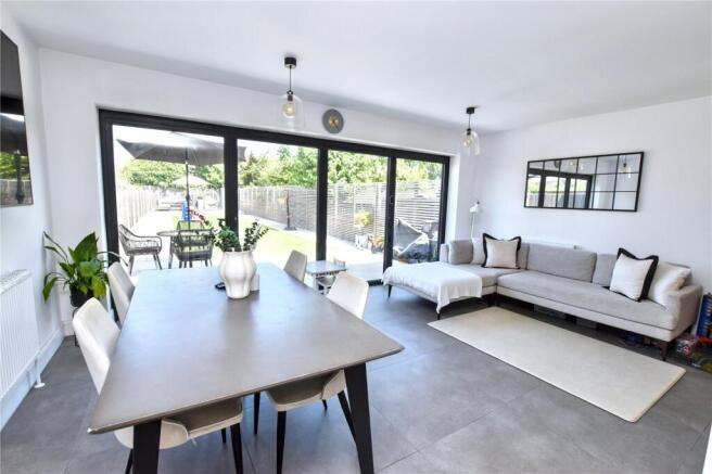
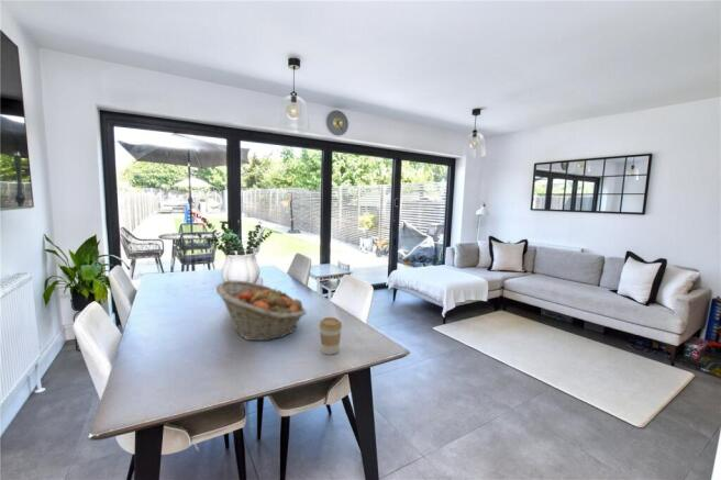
+ fruit basket [214,279,308,342]
+ coffee cup [318,316,343,355]
